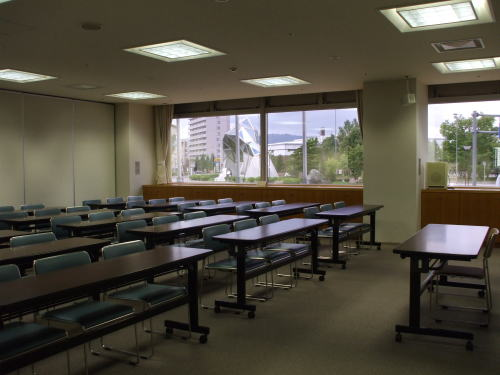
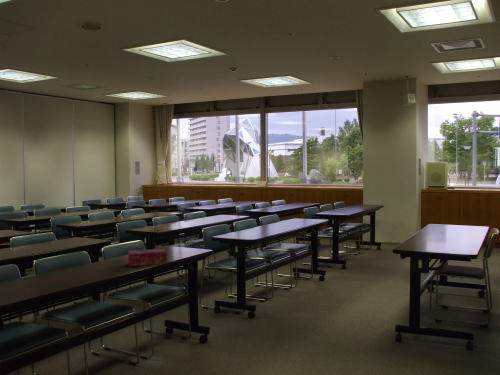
+ tissue box [127,248,168,267]
